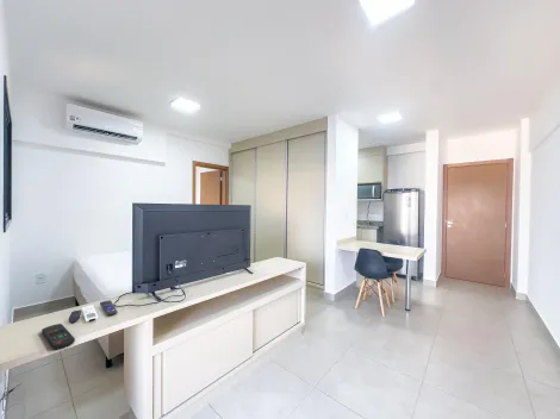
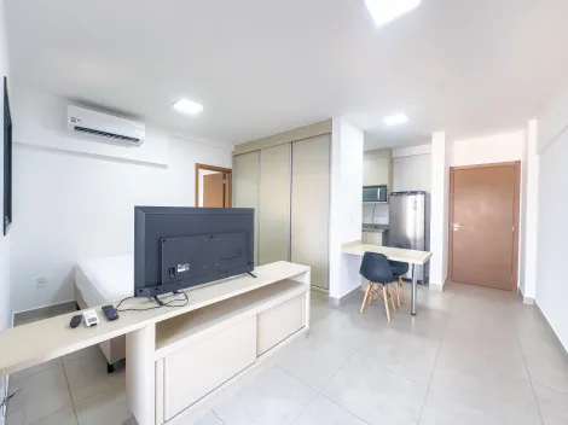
- remote control [41,323,76,350]
